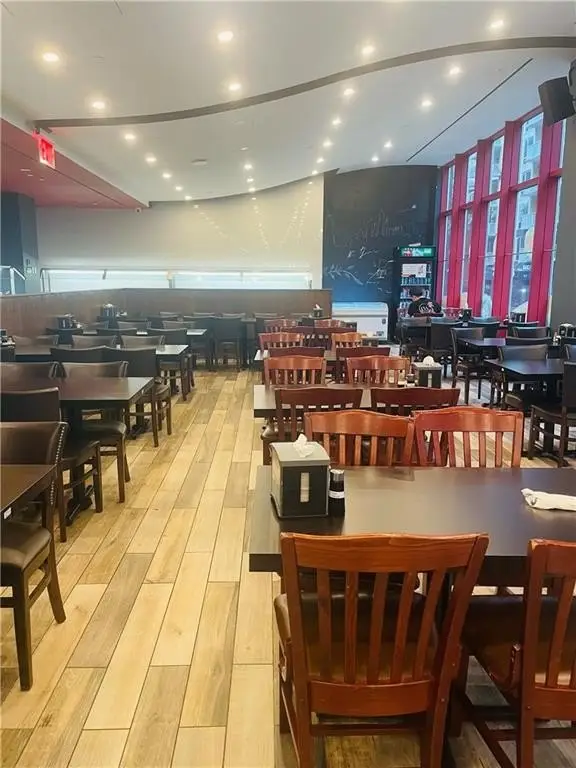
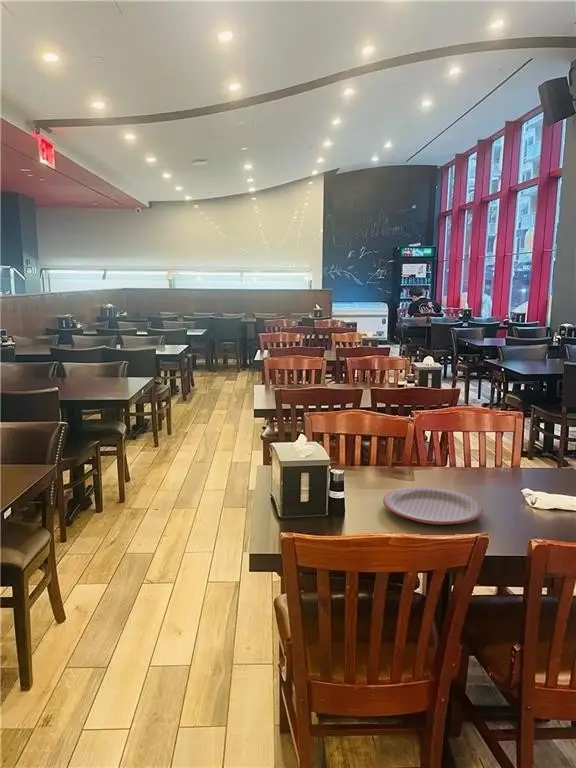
+ plate [382,486,484,525]
